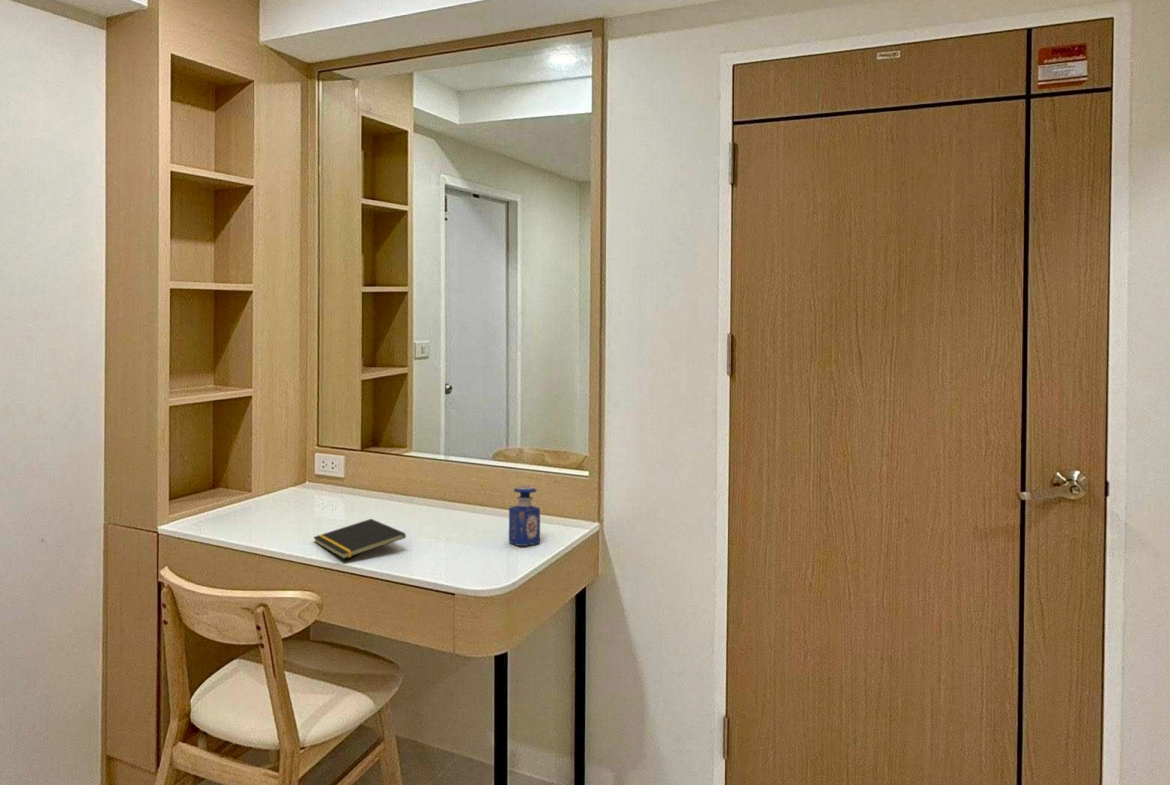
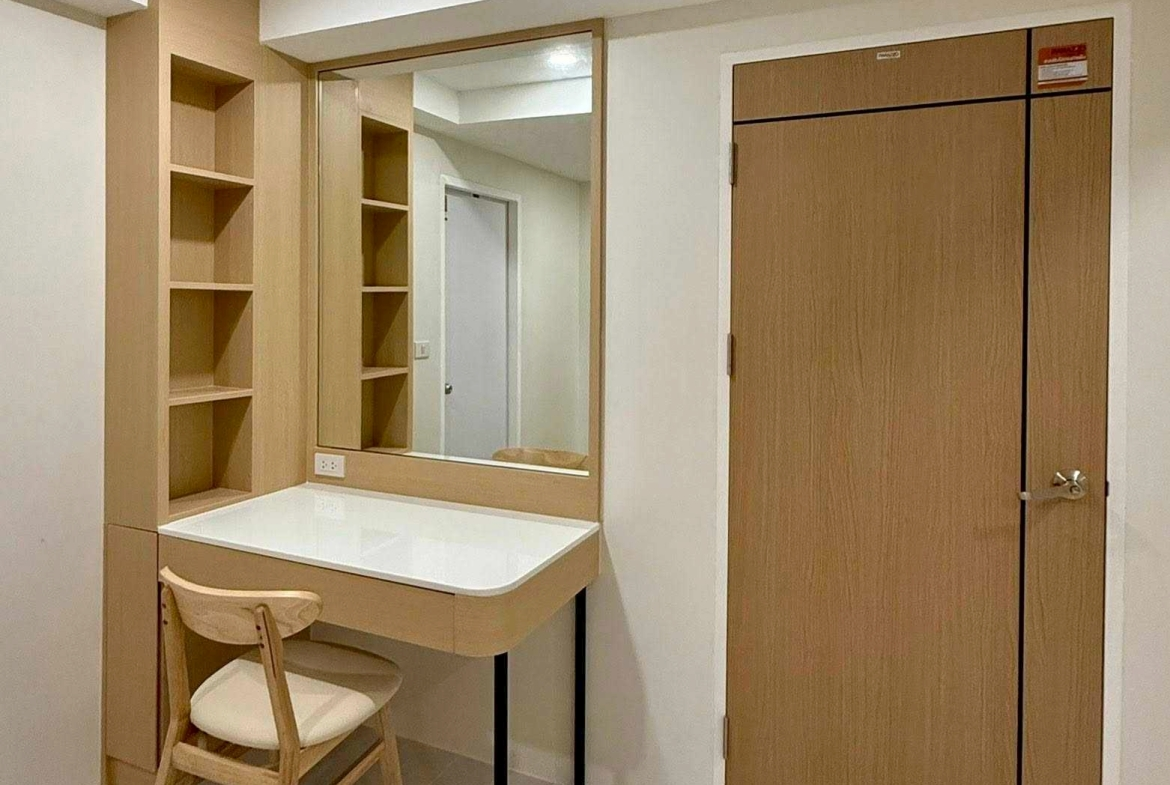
- notepad [312,518,407,560]
- perfume bottle [508,485,541,547]
